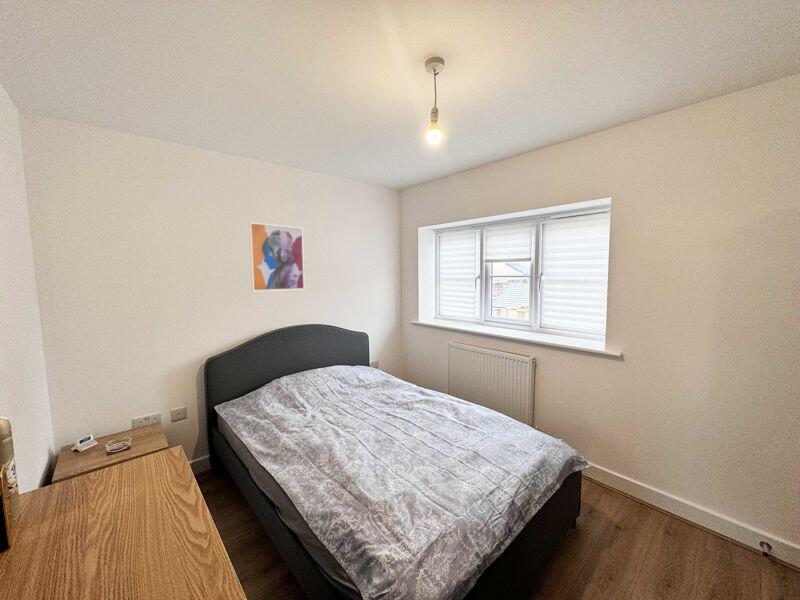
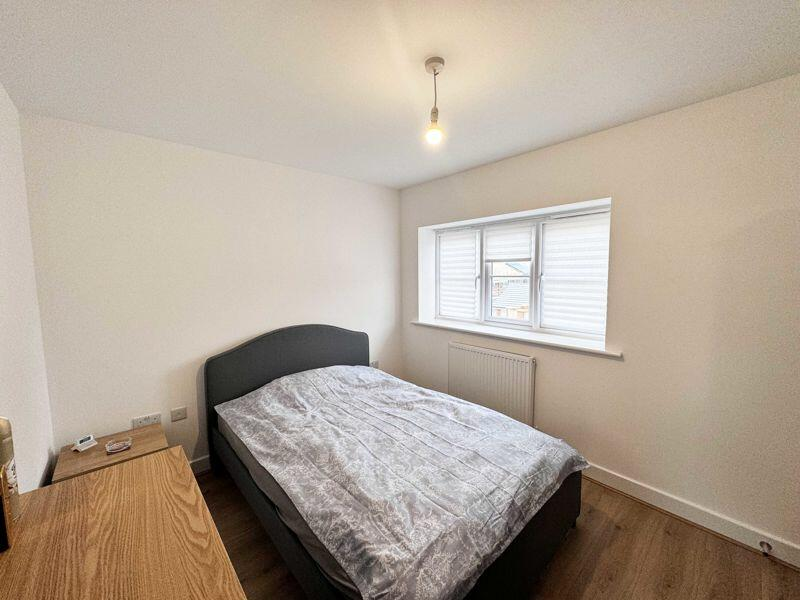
- wall art [248,221,306,292]
